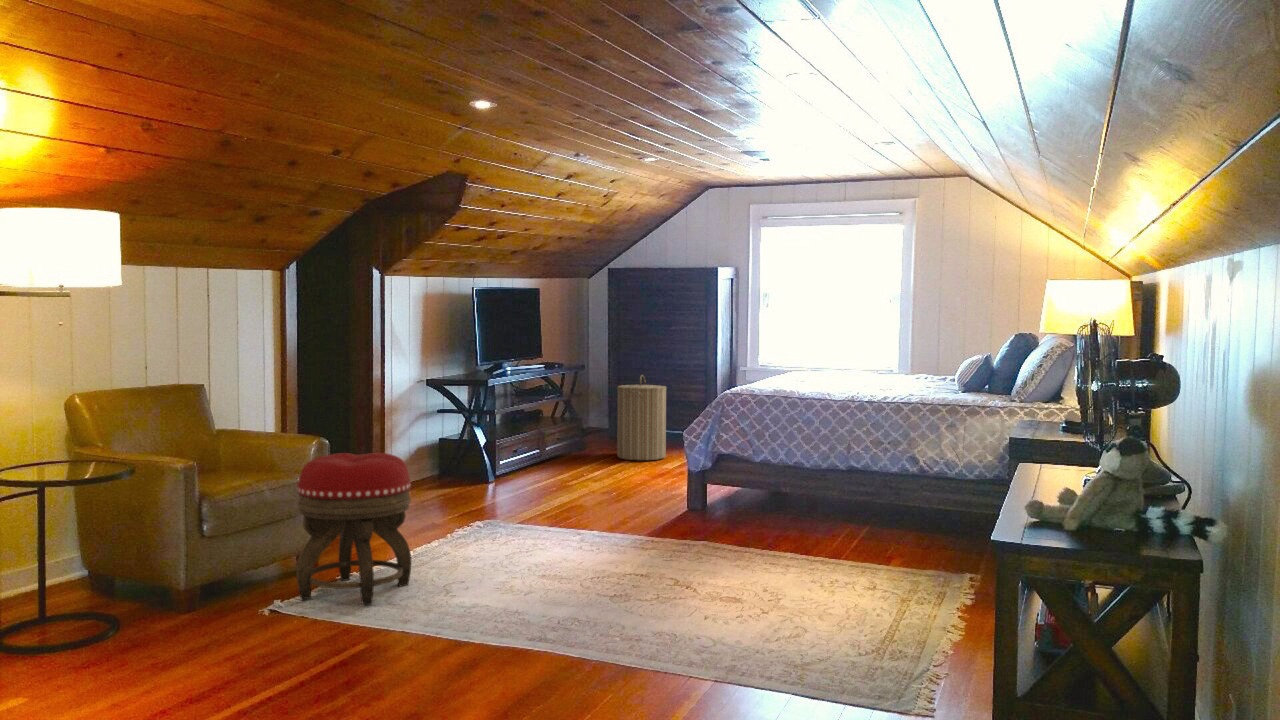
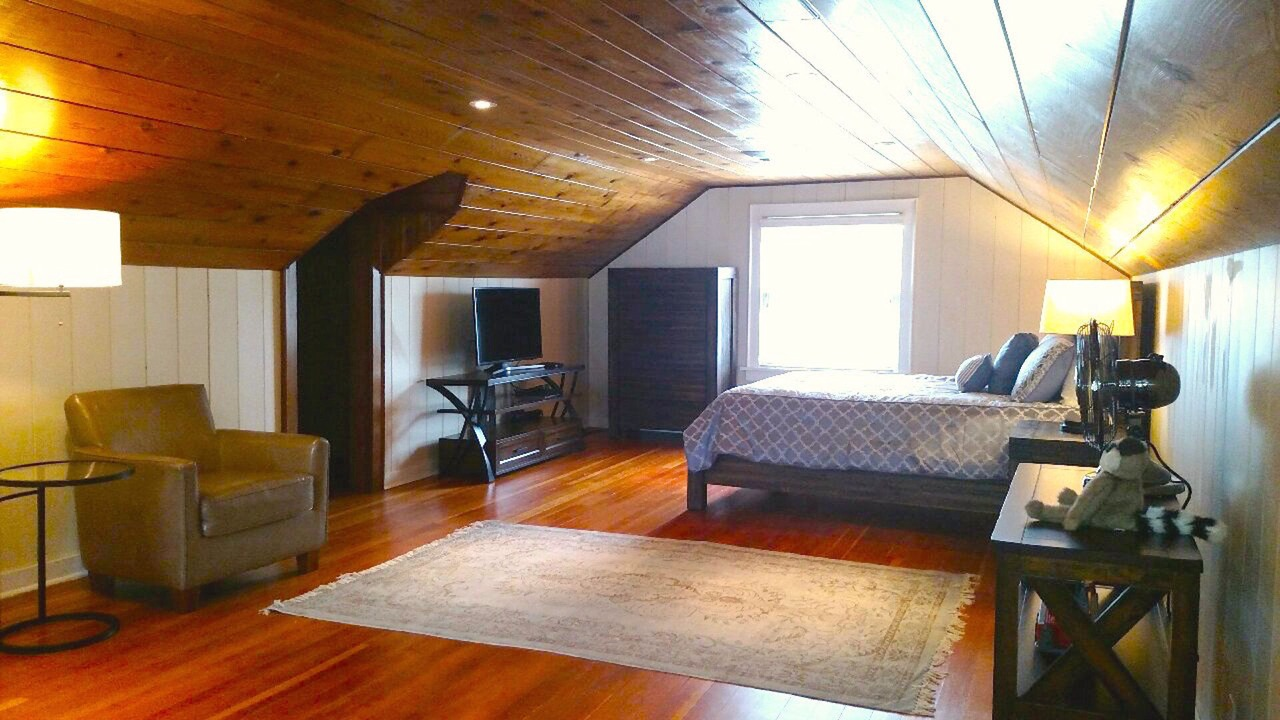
- laundry hamper [616,374,668,461]
- footstool [295,452,412,606]
